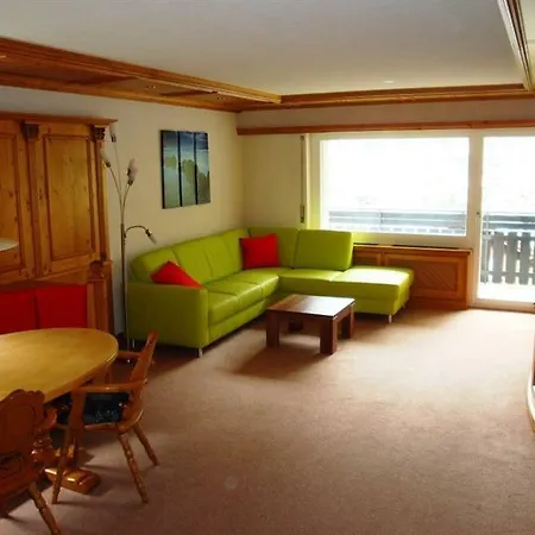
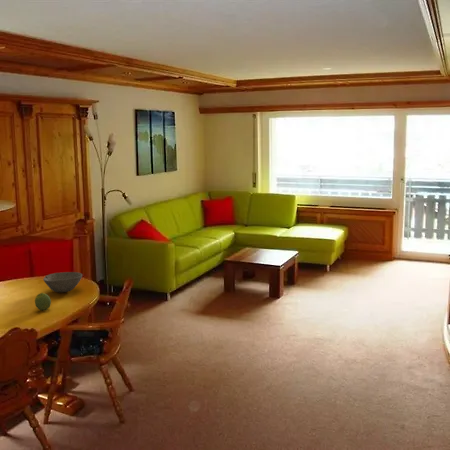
+ bowl [42,271,83,294]
+ fruit [34,292,52,311]
